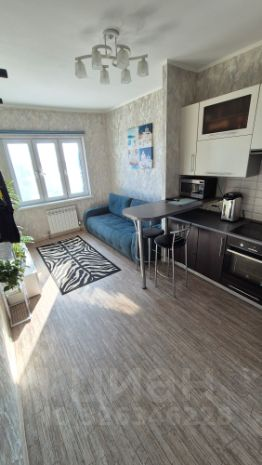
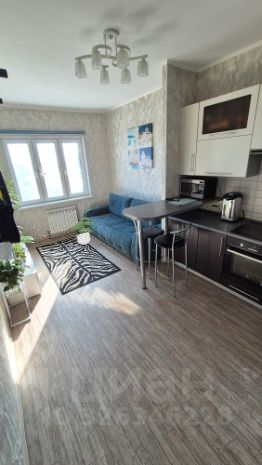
+ potted plant [66,216,95,245]
